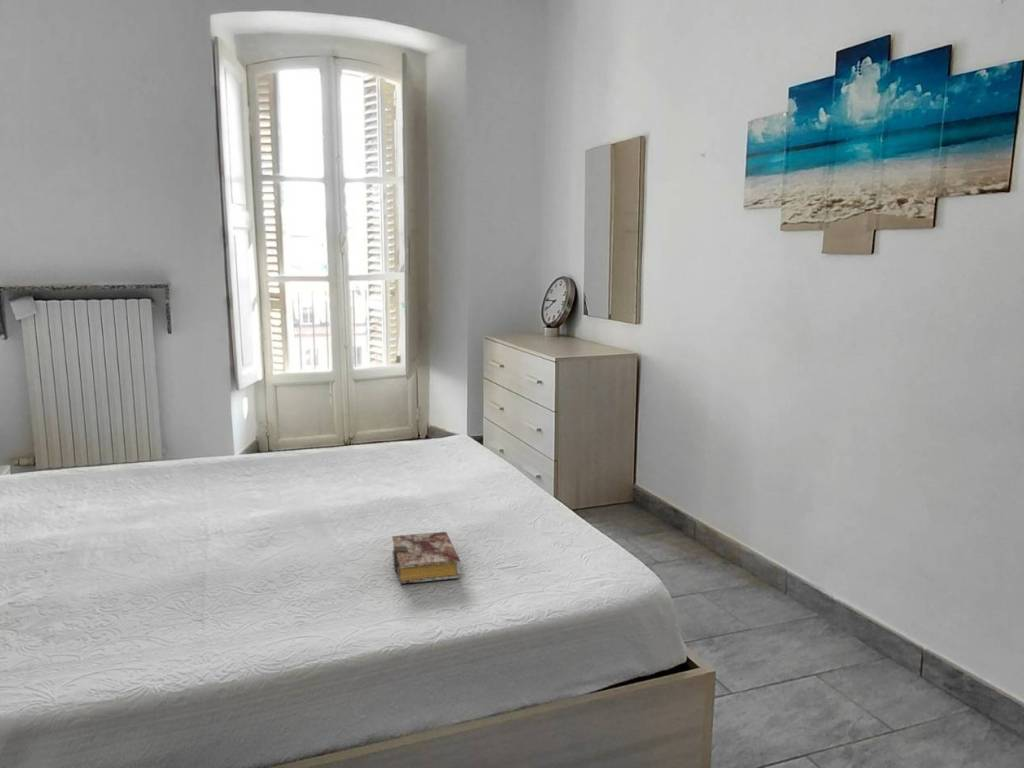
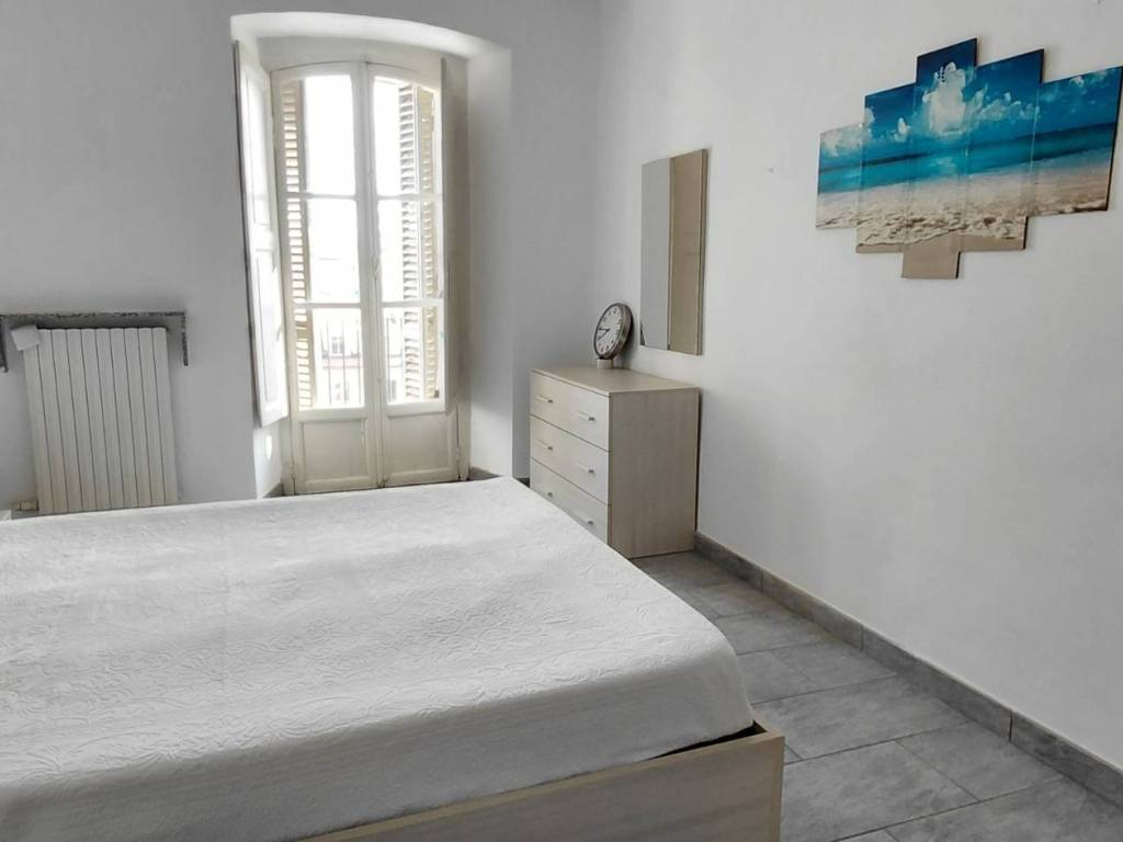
- book [391,531,462,585]
